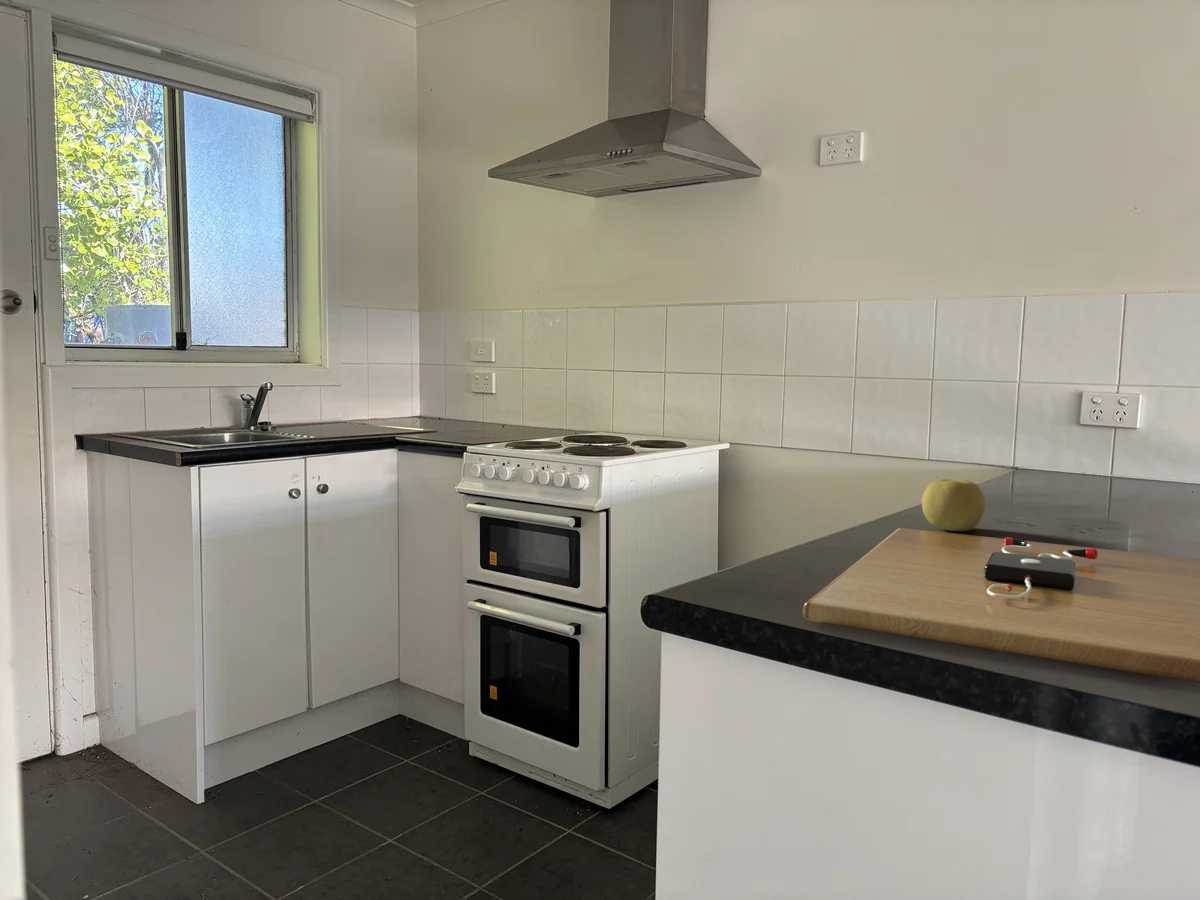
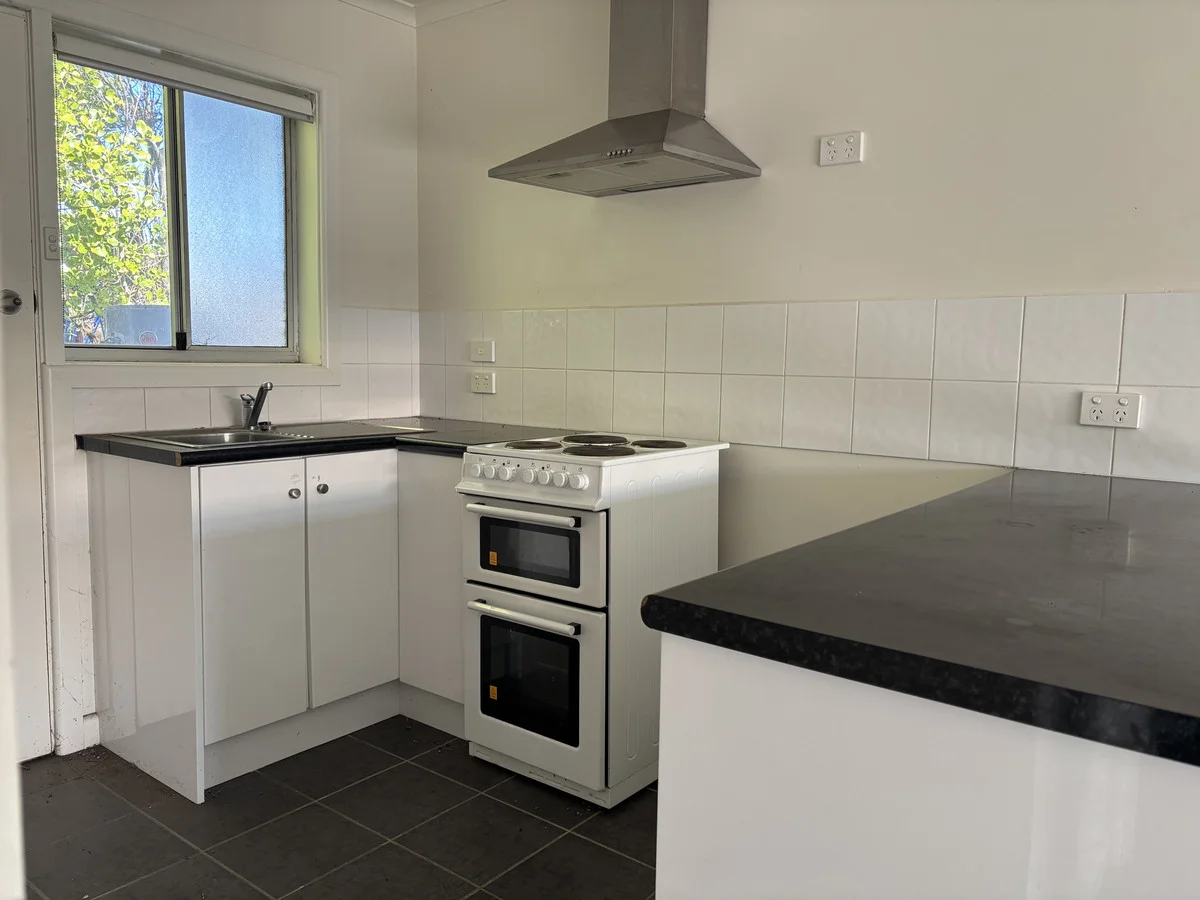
- cutting board [802,527,1200,684]
- fruit [921,478,986,532]
